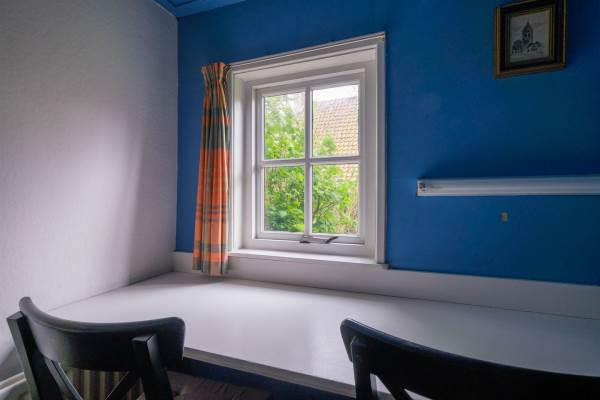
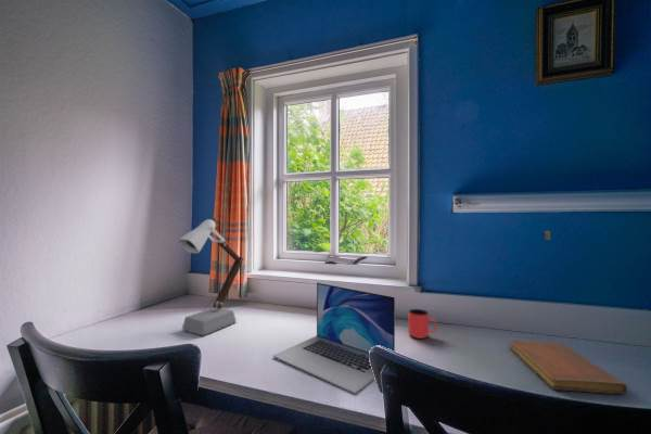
+ cup [408,308,438,340]
+ notebook [509,340,628,395]
+ laptop [272,282,396,395]
+ desk lamp [178,215,244,336]
